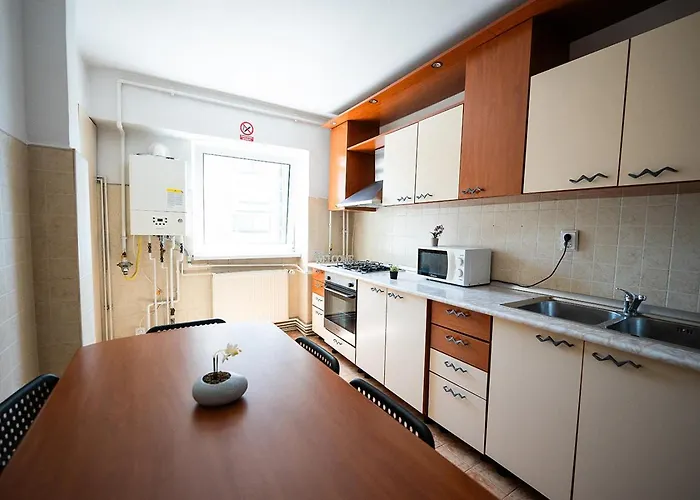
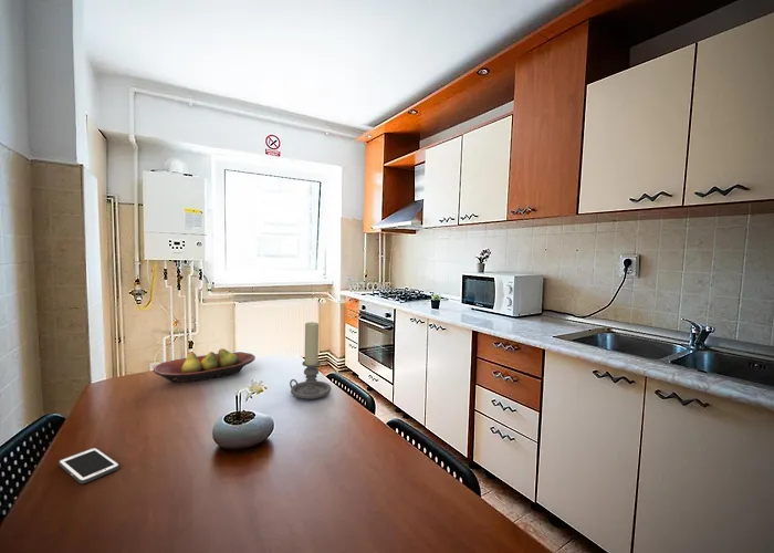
+ cell phone [57,447,121,484]
+ fruit bowl [153,347,257,384]
+ candle holder [289,322,332,400]
